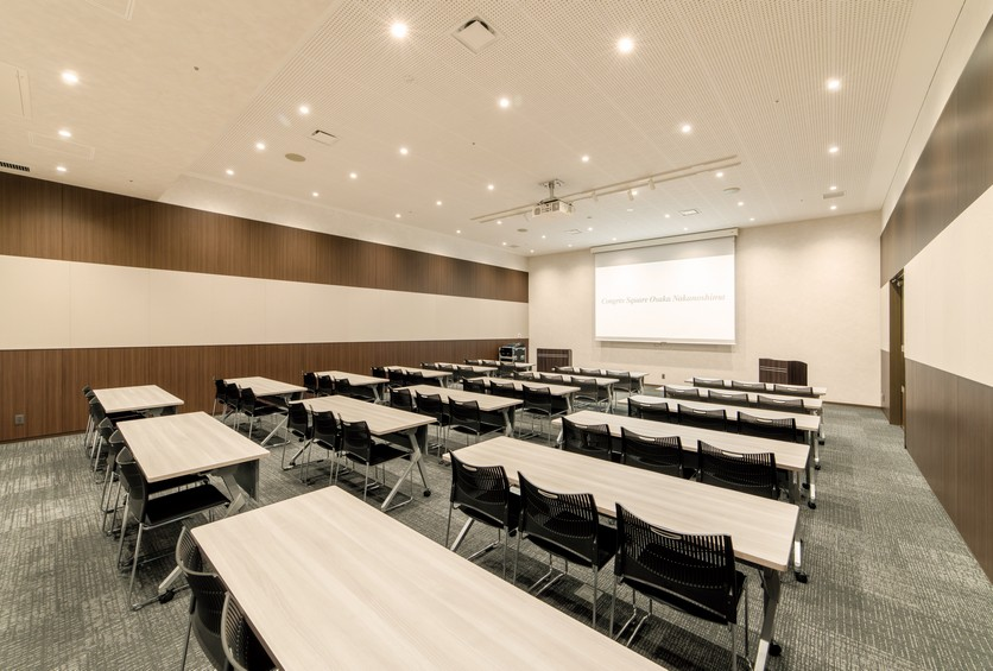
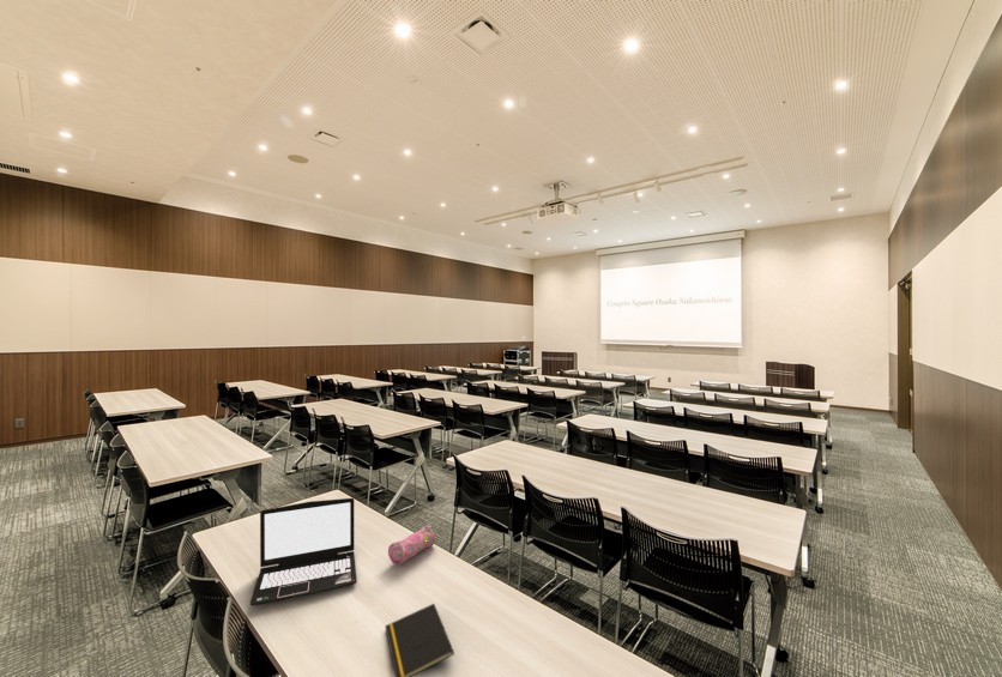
+ laptop [249,497,358,606]
+ pencil case [387,524,436,566]
+ notepad [384,603,455,677]
